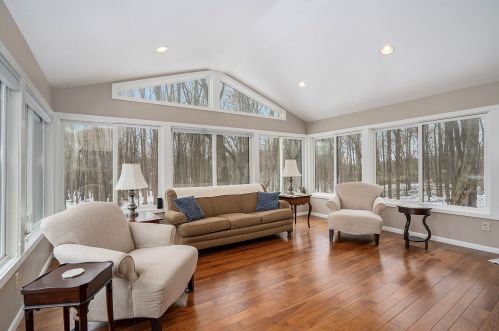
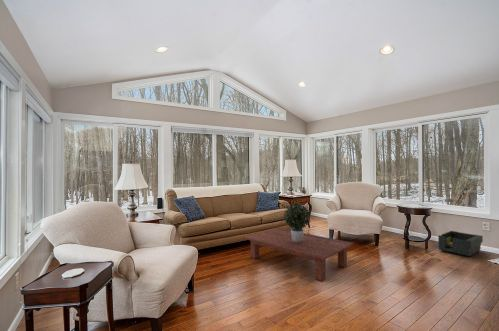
+ storage bin [437,230,484,257]
+ coffee table [243,227,355,282]
+ potted plant [283,201,312,243]
